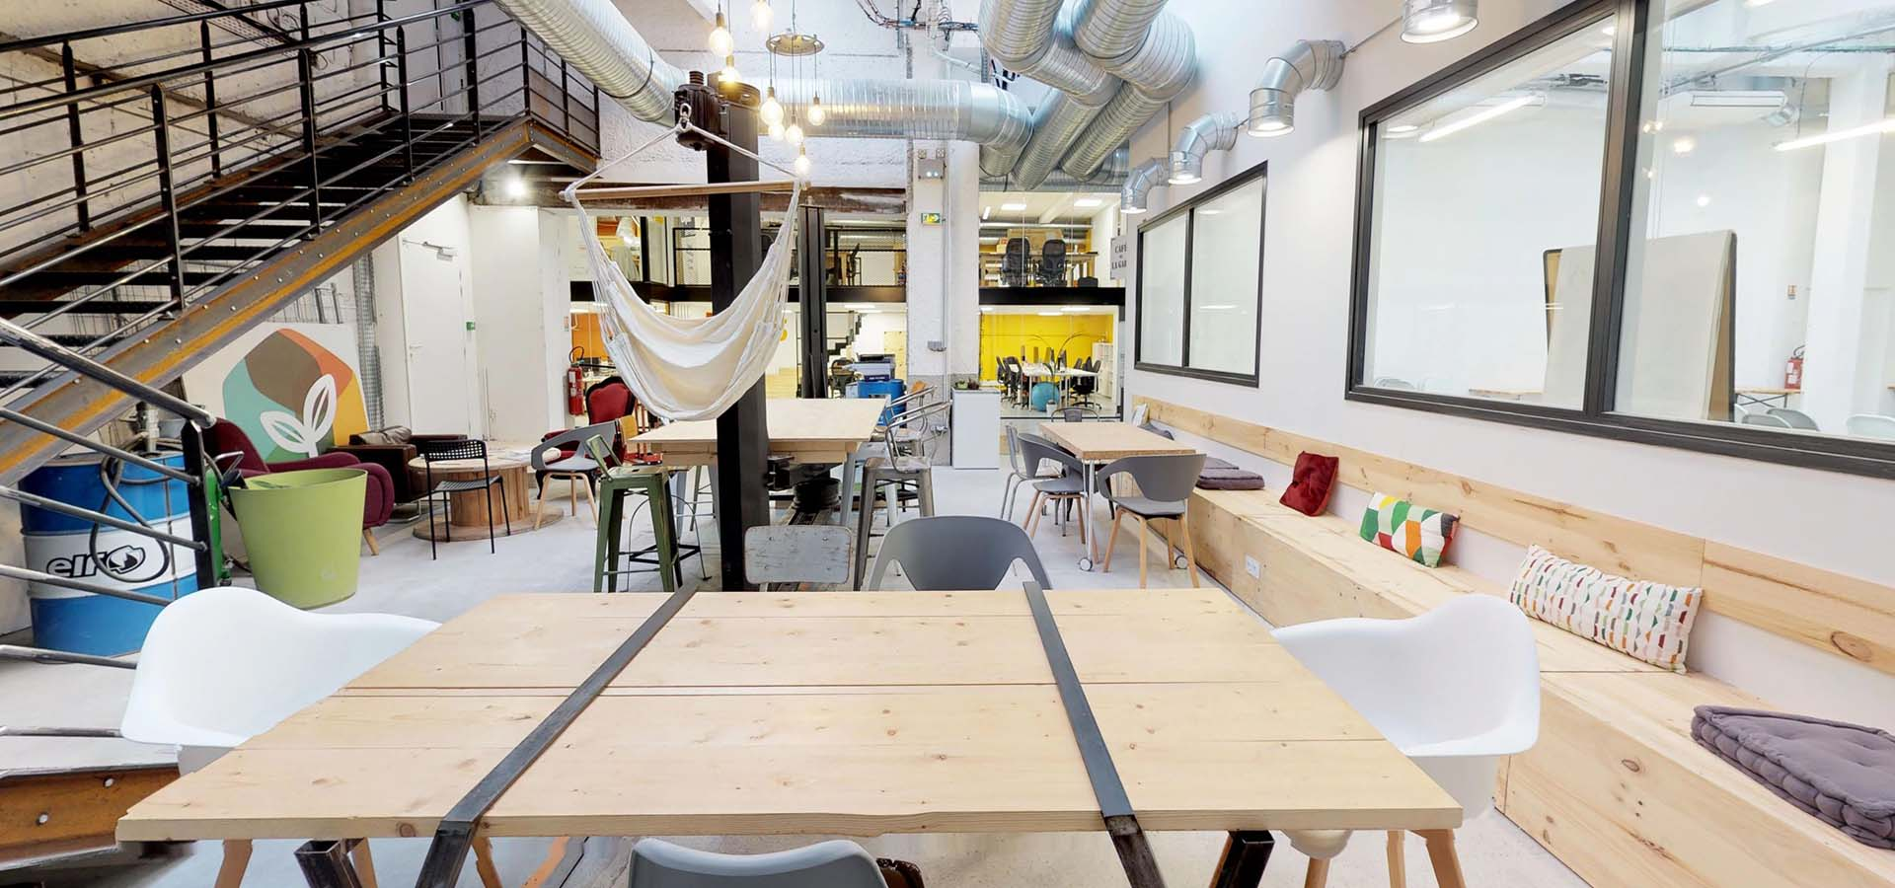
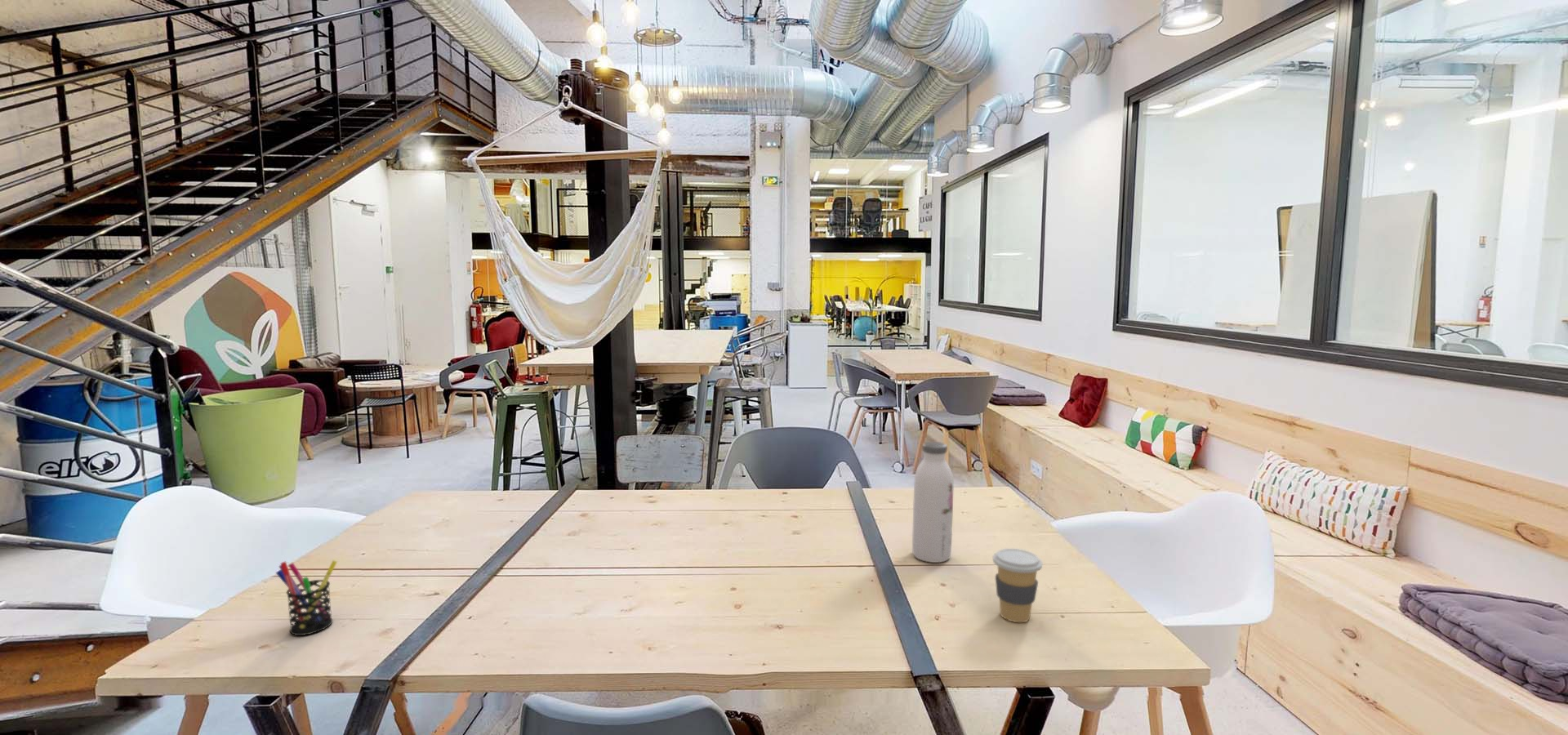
+ pen holder [275,559,338,636]
+ water bottle [911,441,954,564]
+ coffee cup [992,548,1043,623]
